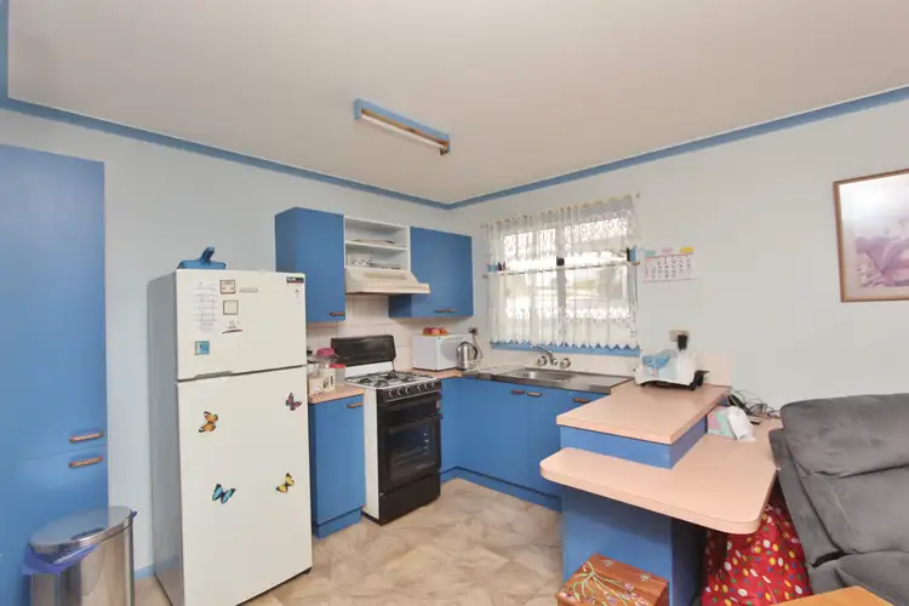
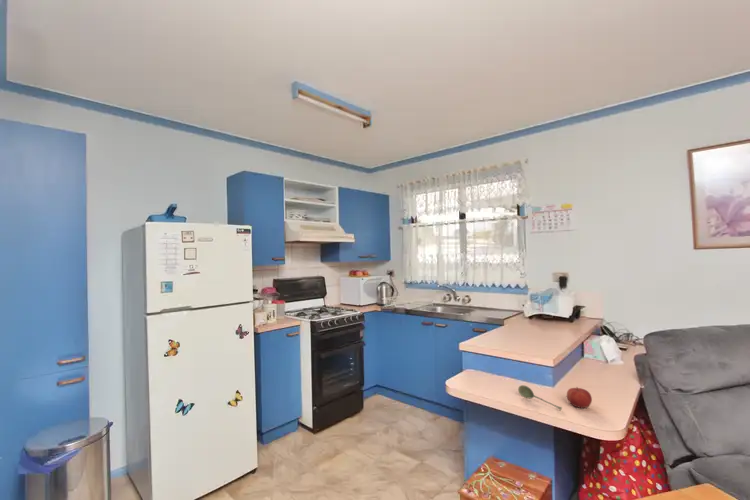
+ soupspoon [517,384,563,411]
+ fruit [566,386,593,409]
